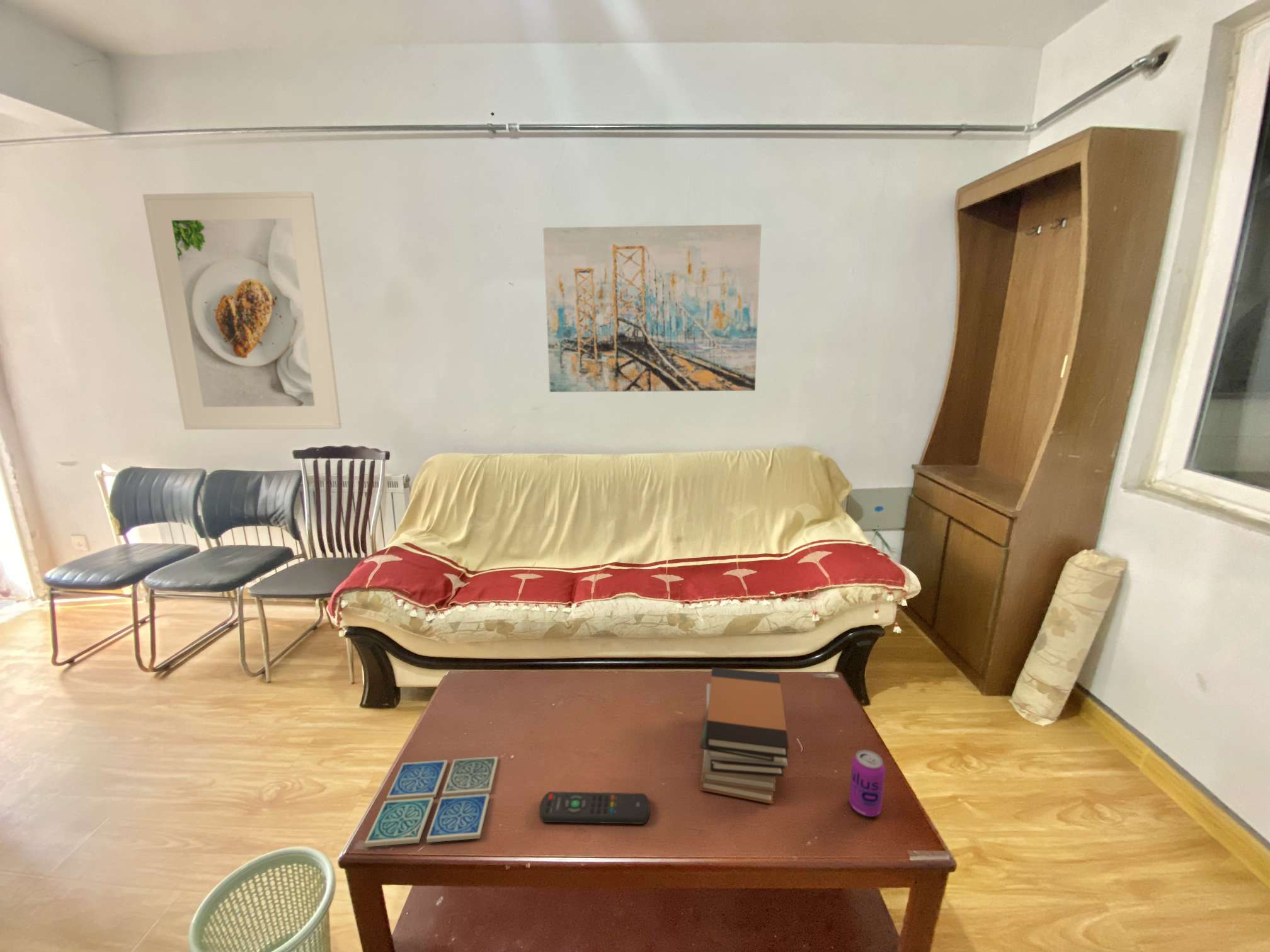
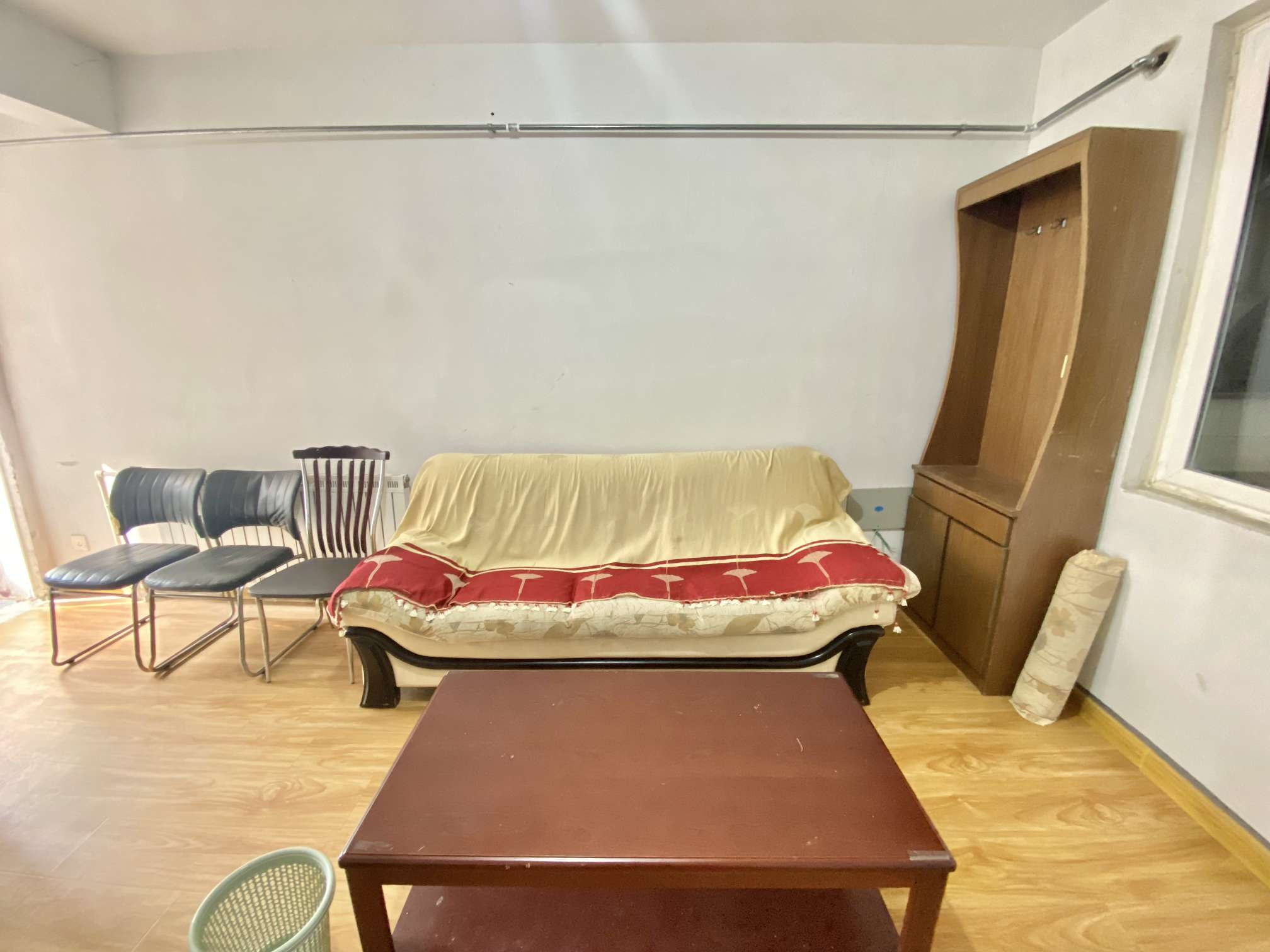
- beverage can [849,749,886,817]
- wall art [542,224,762,393]
- book stack [699,667,789,805]
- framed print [142,191,342,430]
- remote control [539,791,651,825]
- drink coaster [364,756,499,847]
